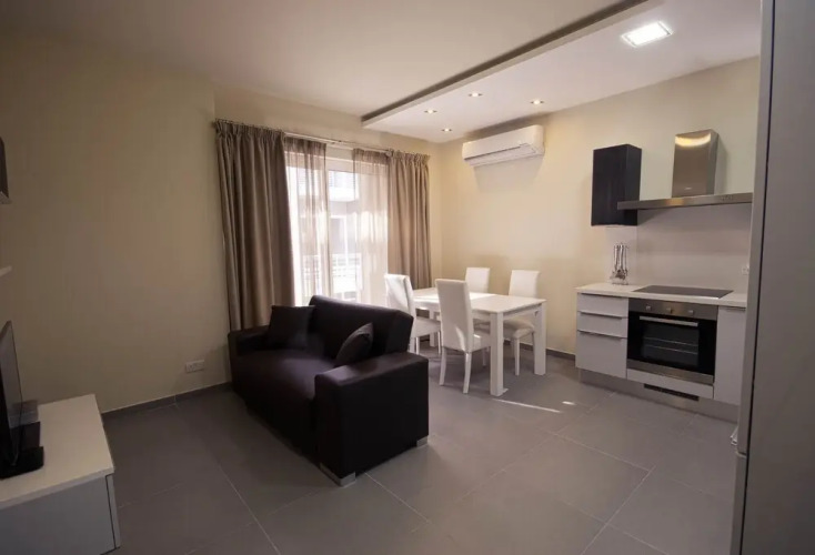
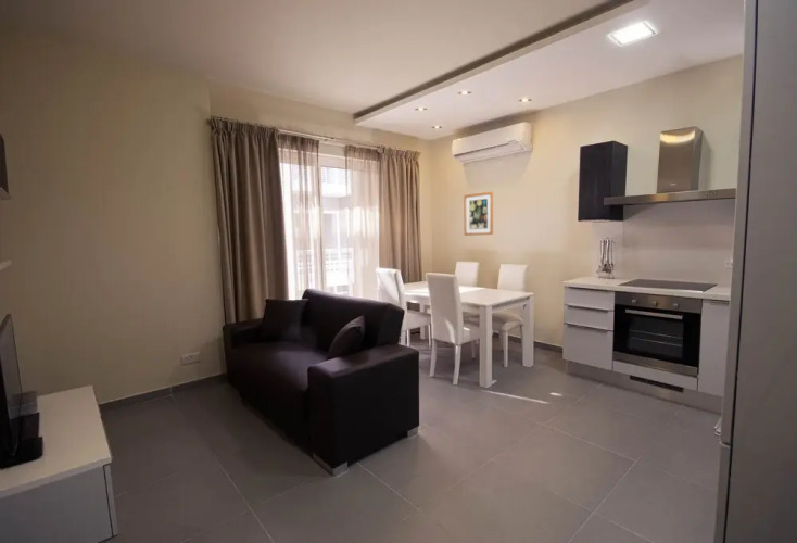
+ wall art [463,191,494,237]
